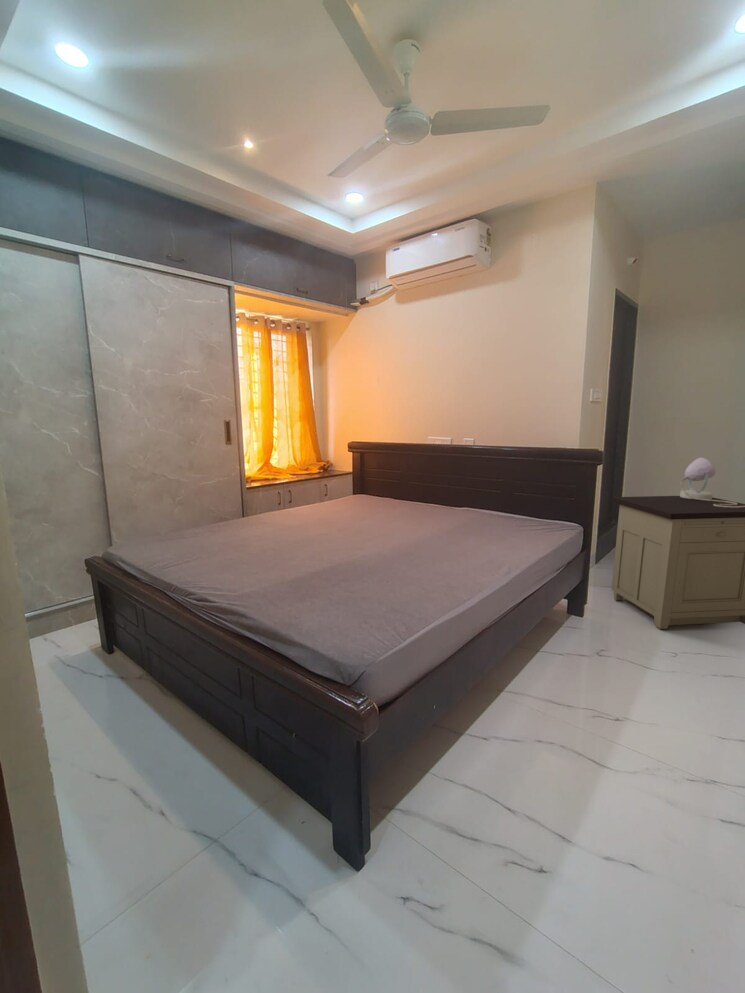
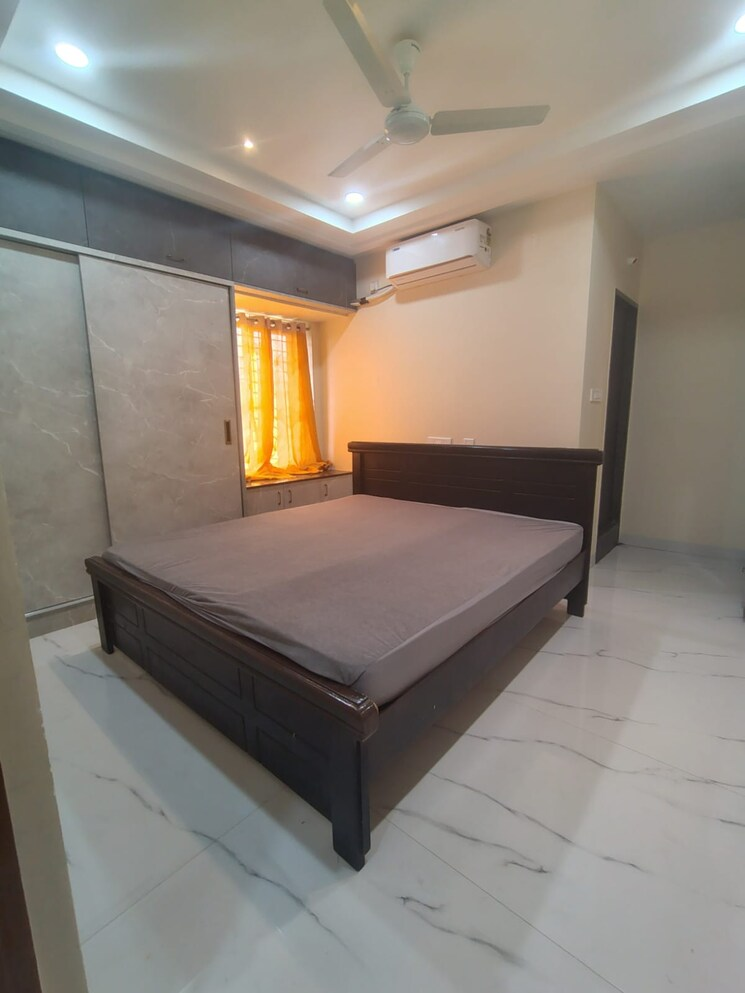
- nightstand [611,495,745,630]
- table lamp [679,457,745,508]
